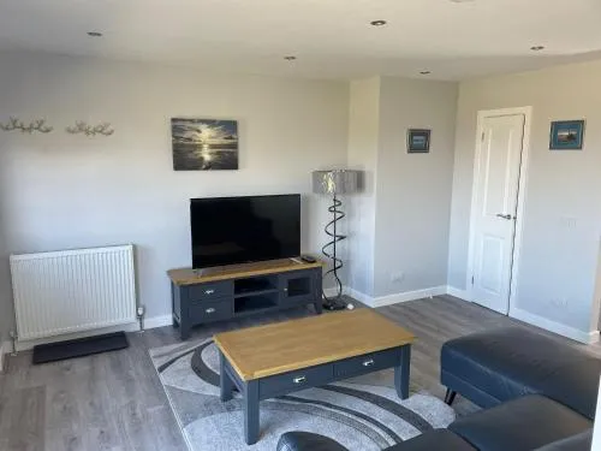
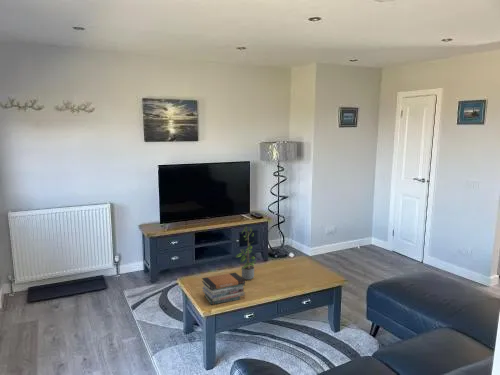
+ potted plant [235,226,258,281]
+ book stack [201,272,246,306]
